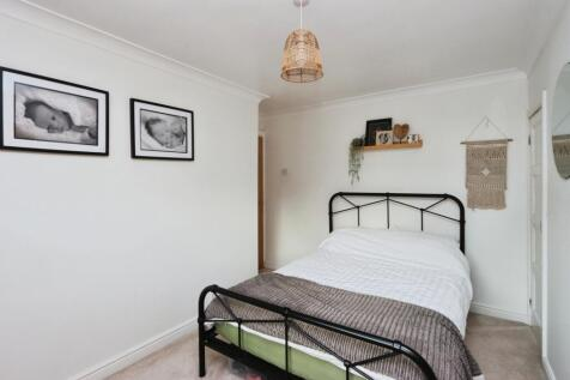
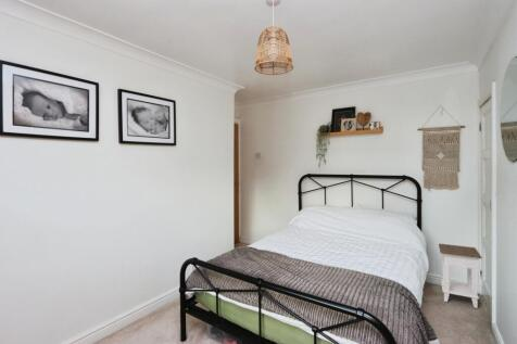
+ nightstand [438,243,483,309]
